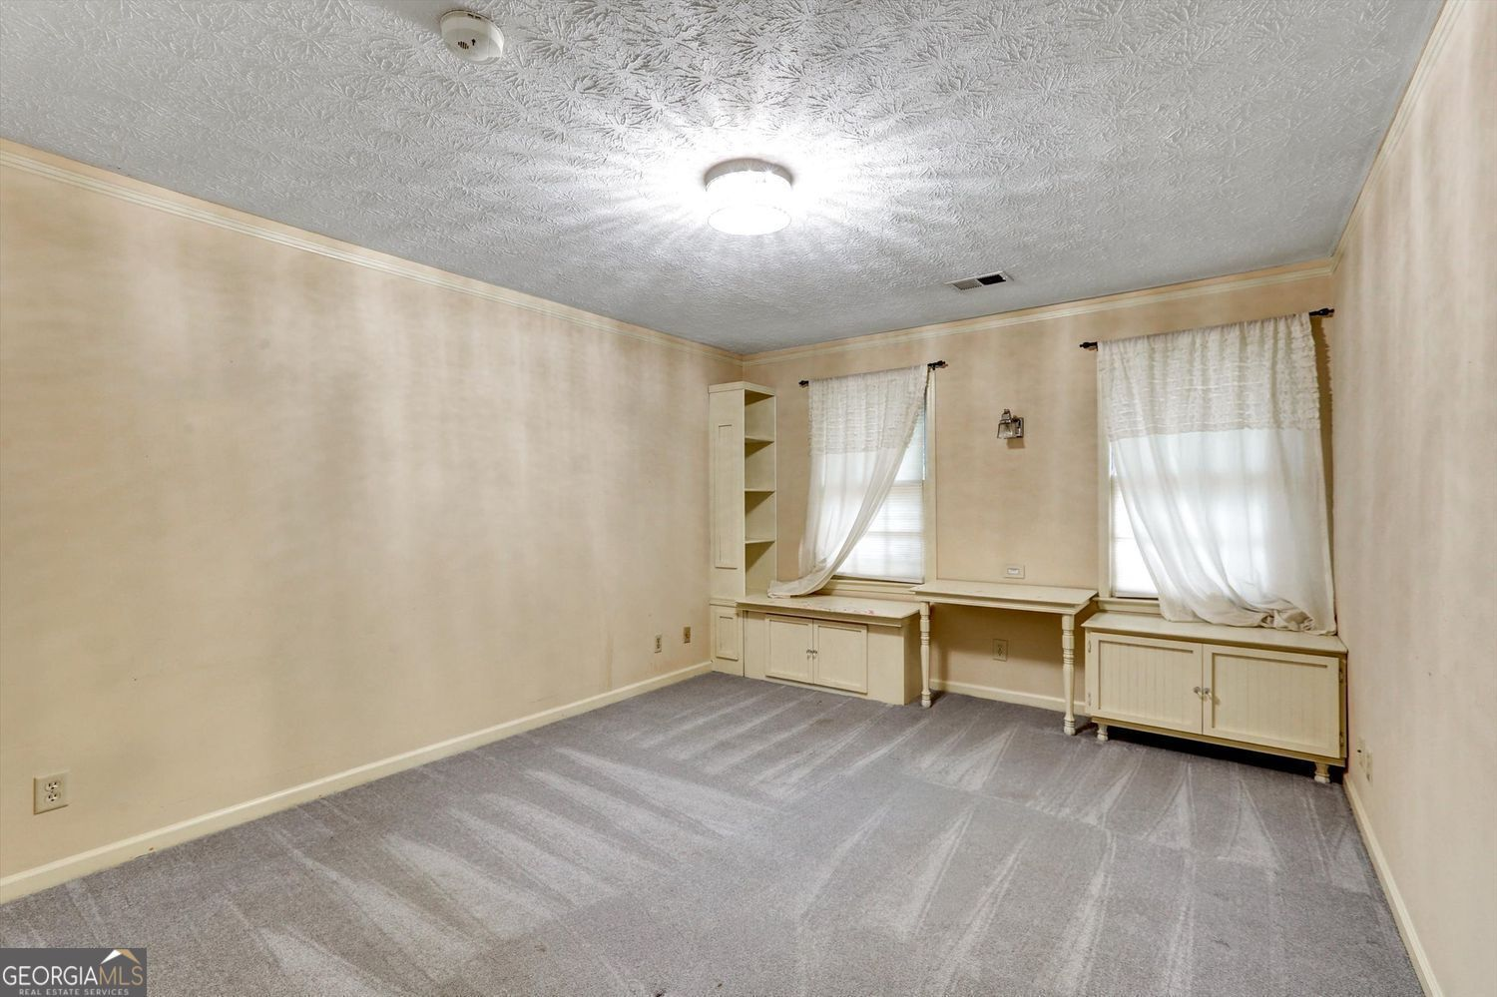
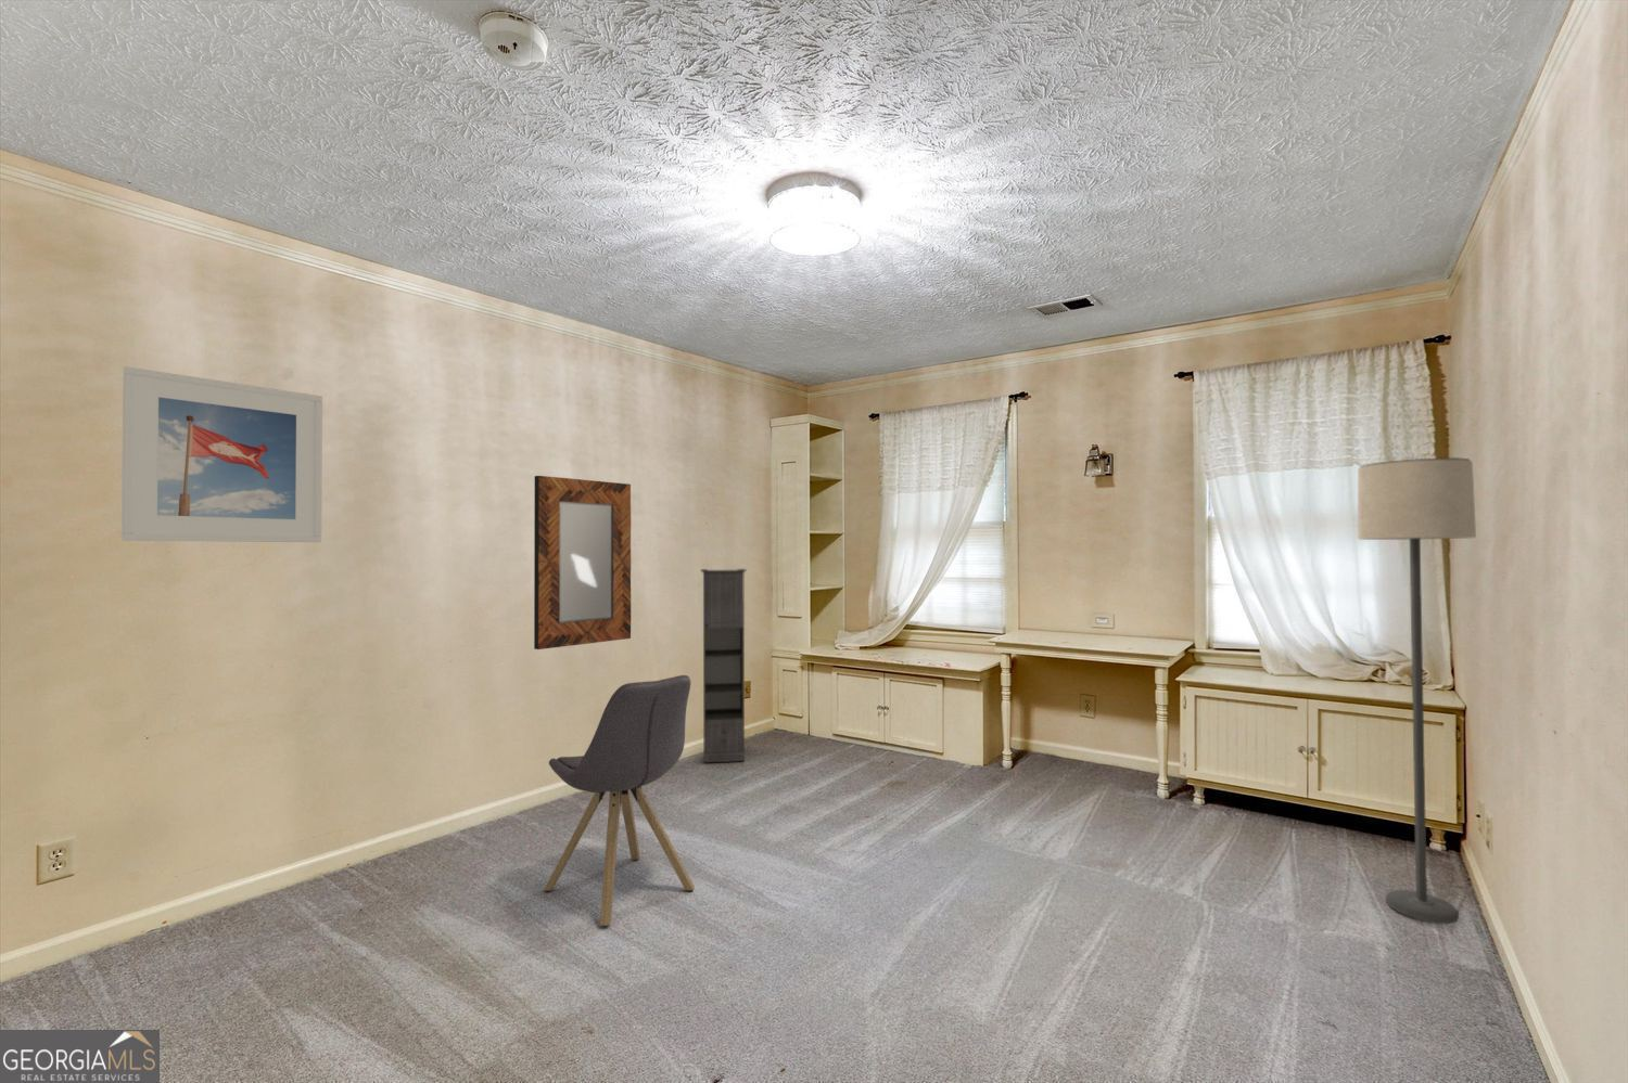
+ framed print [121,365,323,543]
+ lamp [1357,457,1477,925]
+ chair [543,674,695,928]
+ home mirror [533,475,631,650]
+ storage cabinet [700,568,747,764]
